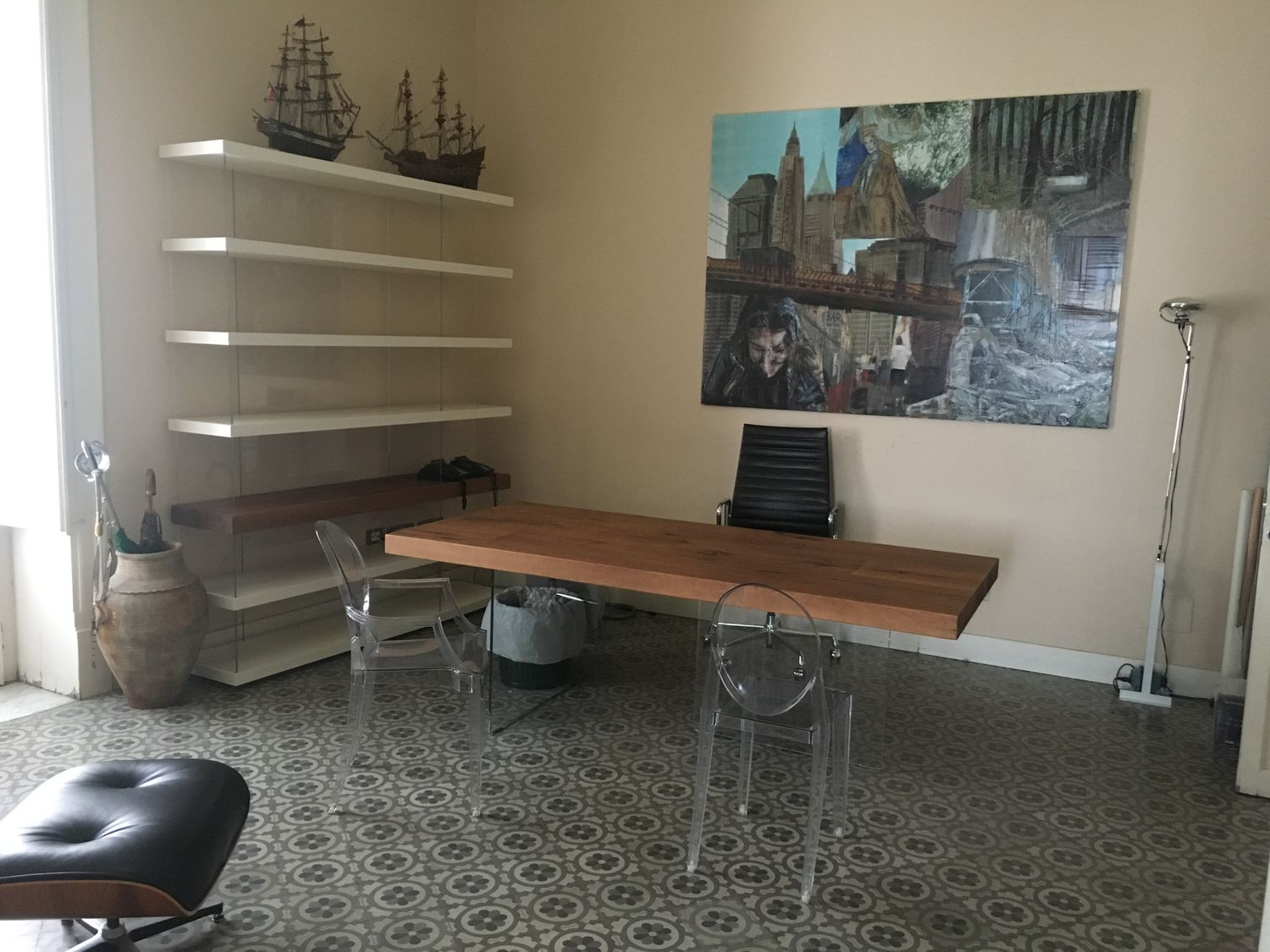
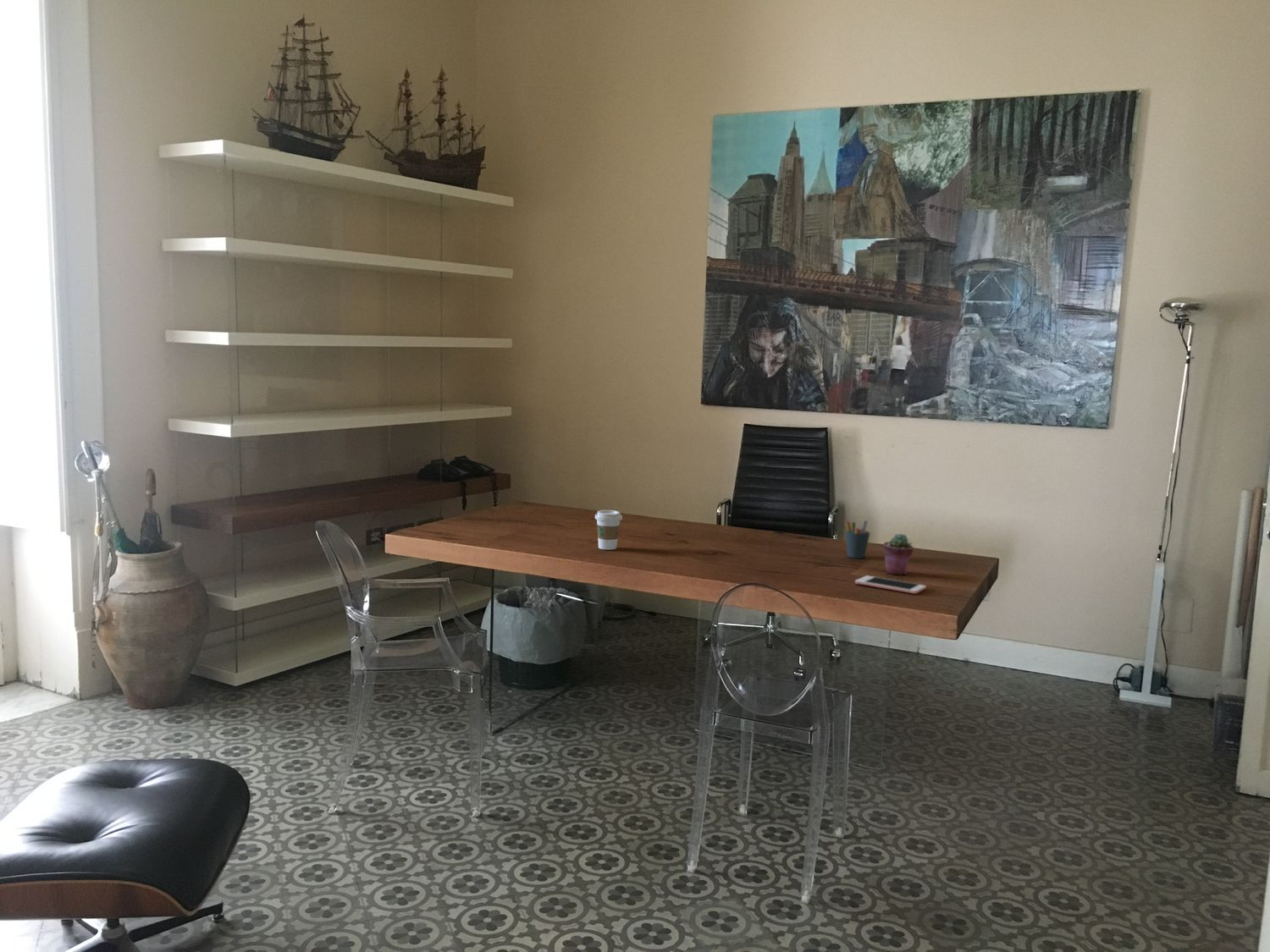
+ pen holder [844,520,871,559]
+ cell phone [854,575,927,595]
+ coffee cup [594,509,623,551]
+ potted succulent [881,533,914,575]
